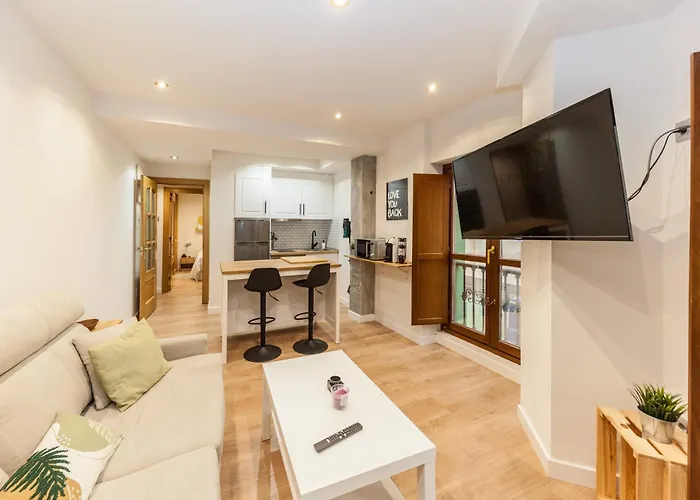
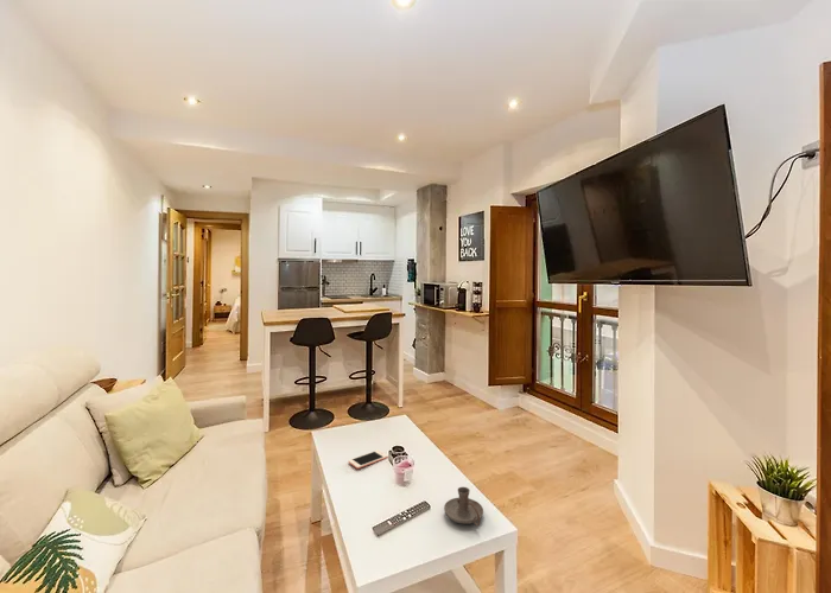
+ cell phone [347,448,389,470]
+ candle holder [443,486,484,528]
